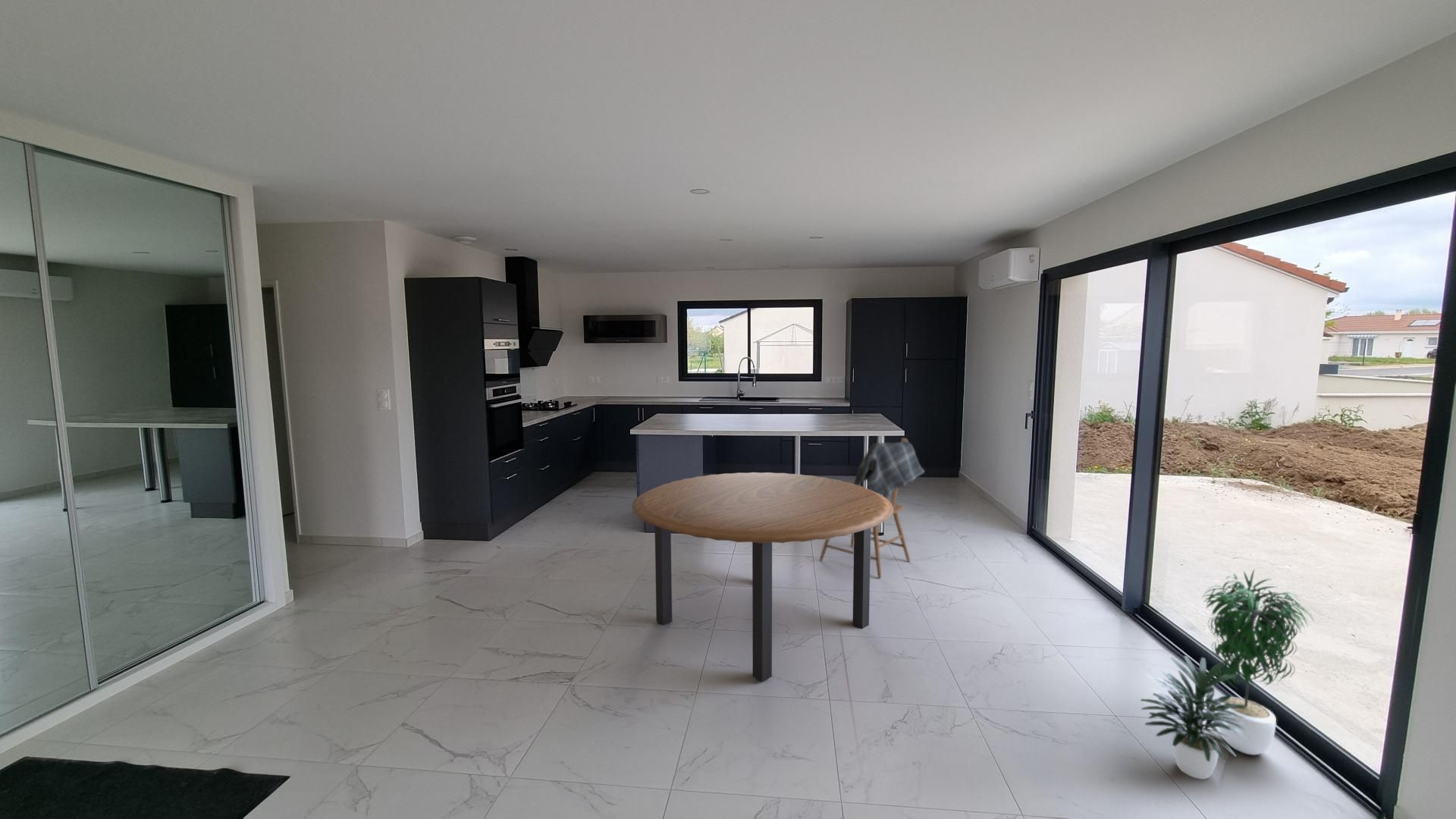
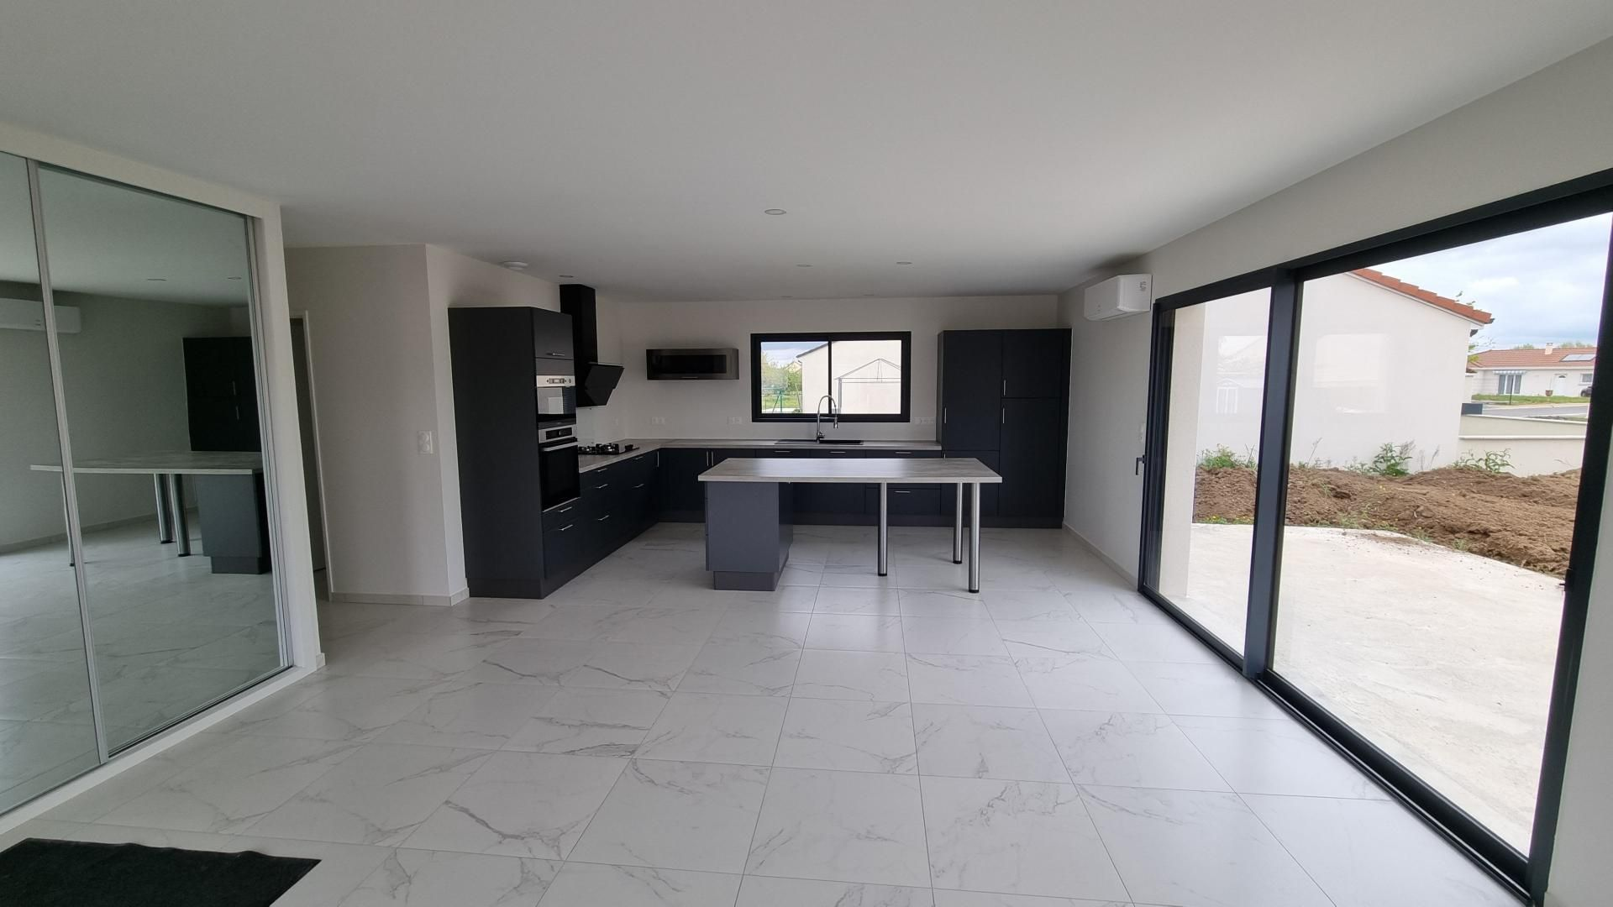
- dining chair [819,437,925,579]
- potted plant [1140,569,1315,780]
- dining table [632,472,893,682]
